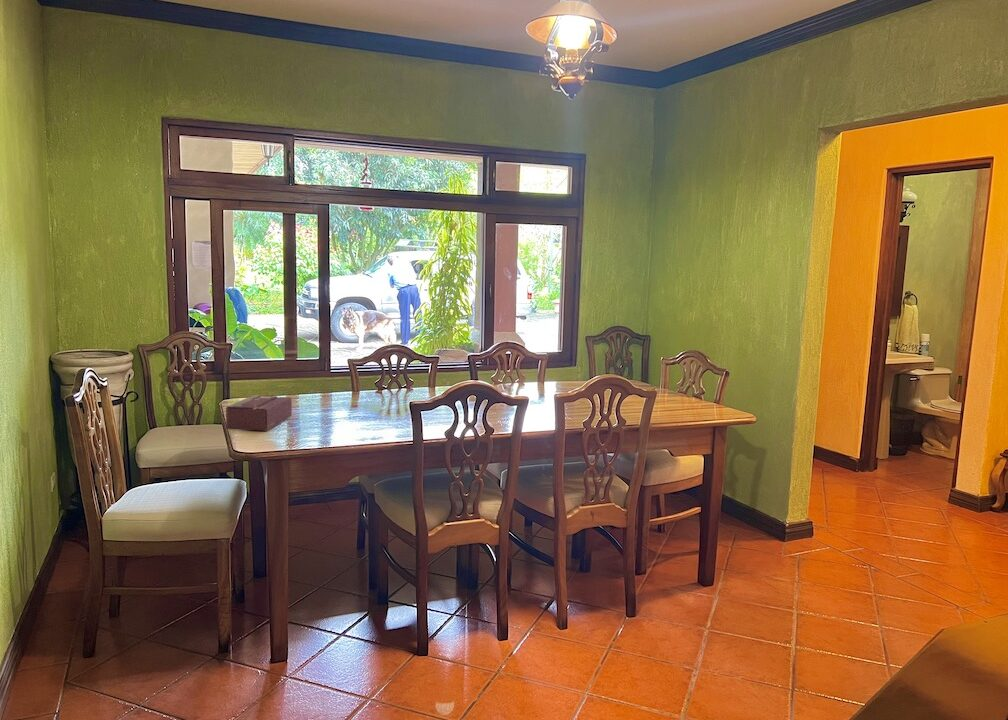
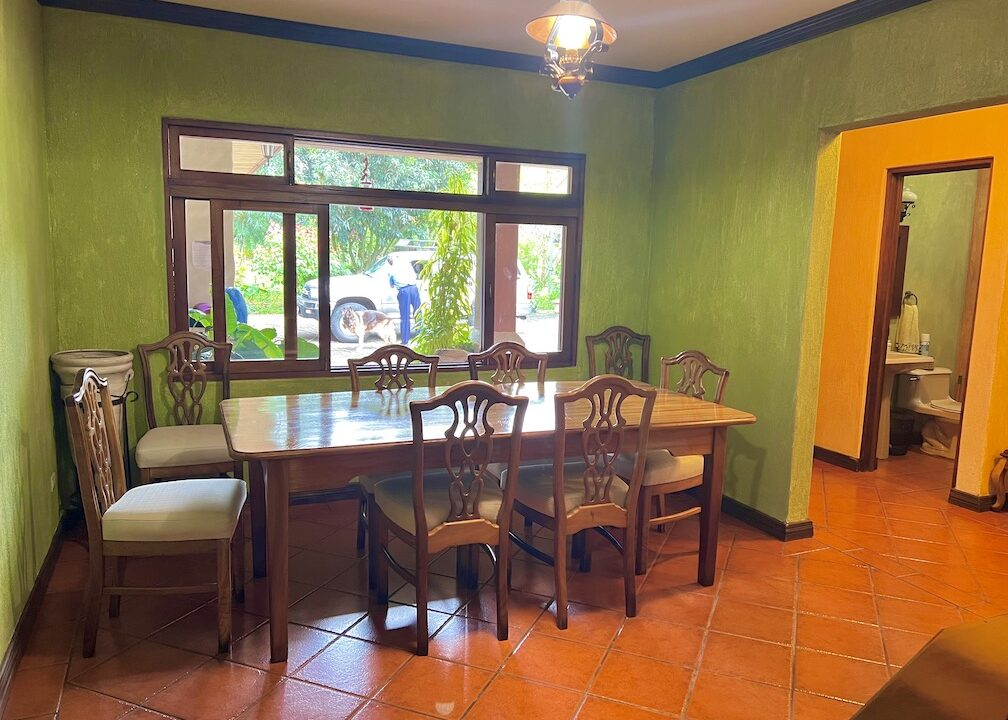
- tissue box [225,394,293,432]
